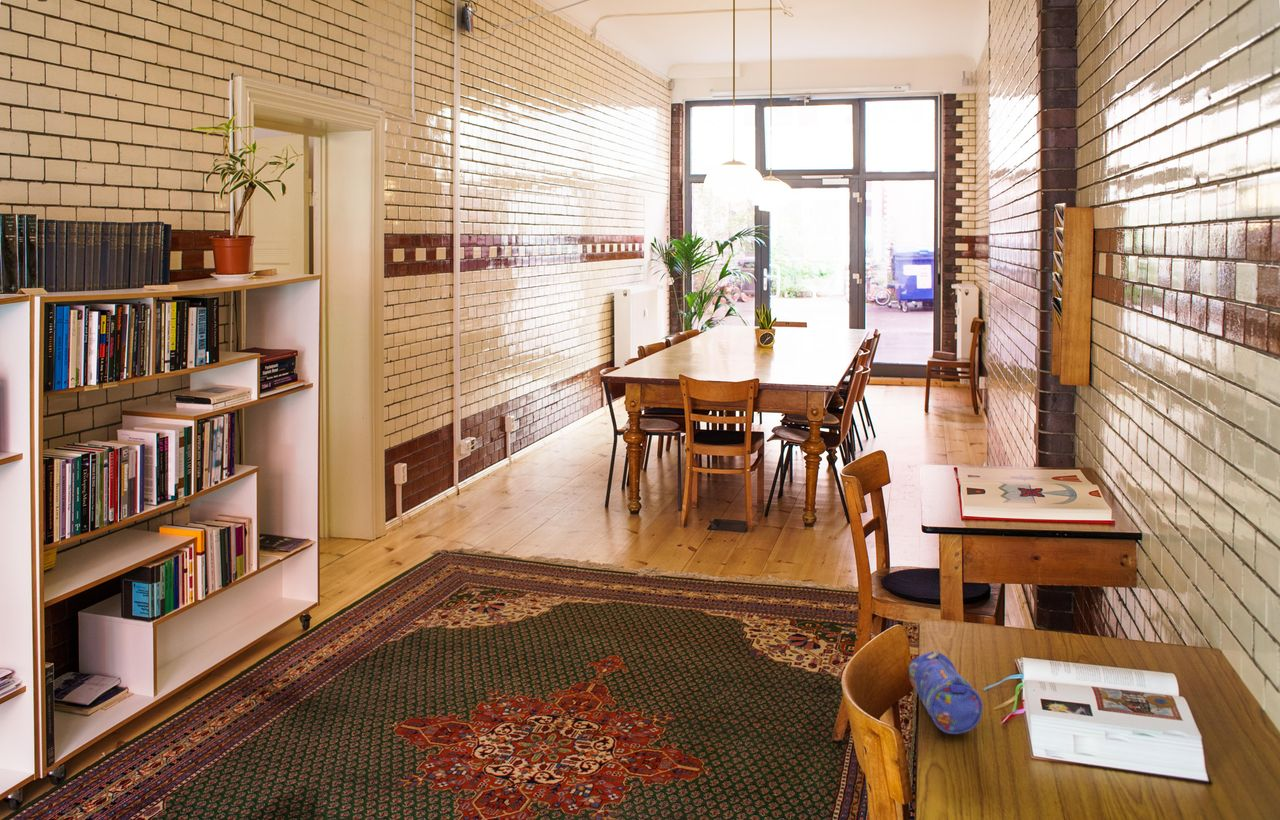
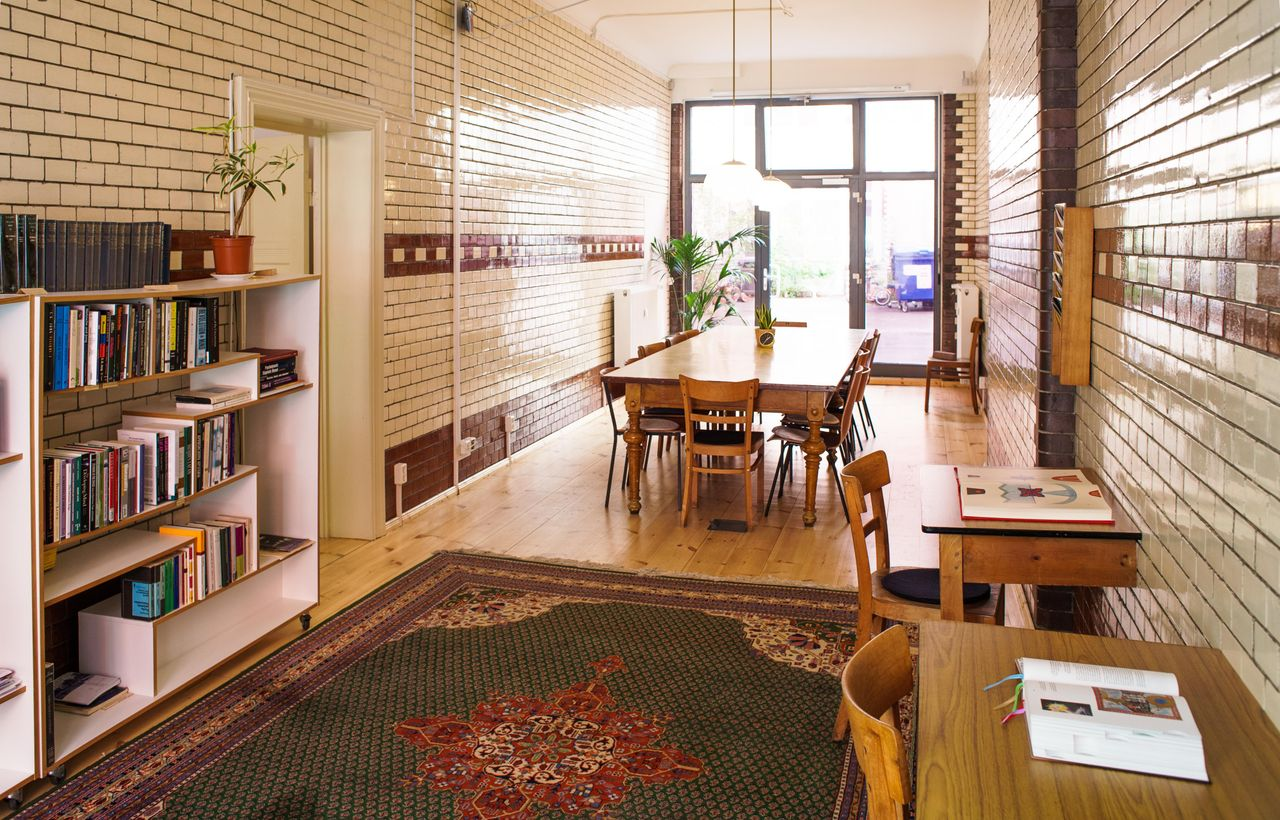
- pencil case [908,649,984,735]
